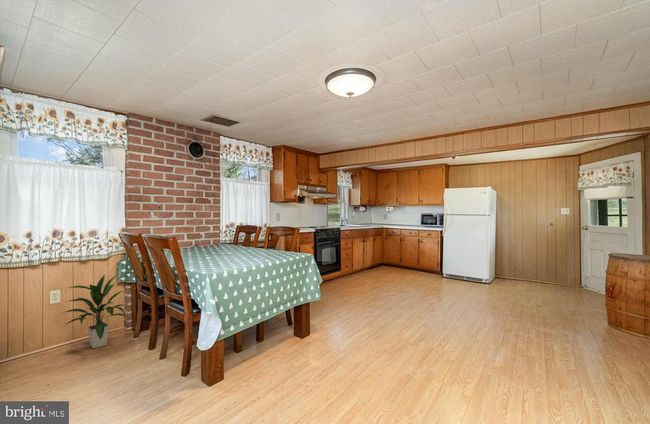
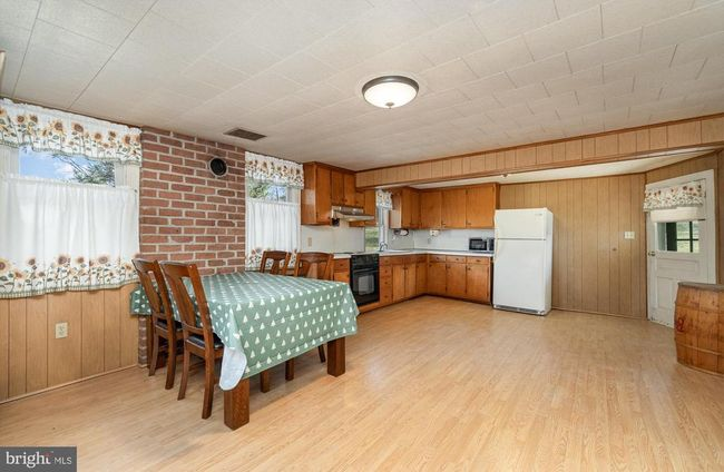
- indoor plant [61,273,128,349]
